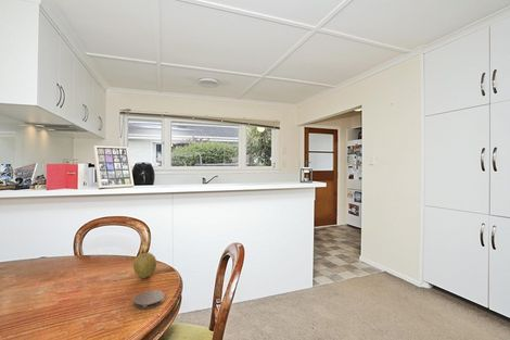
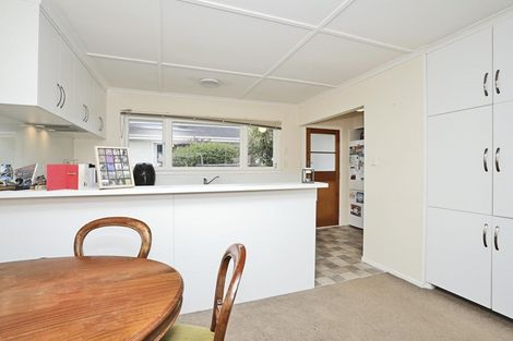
- coaster [132,289,165,310]
- fruit [132,252,157,279]
